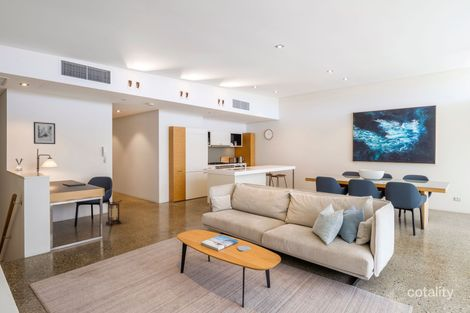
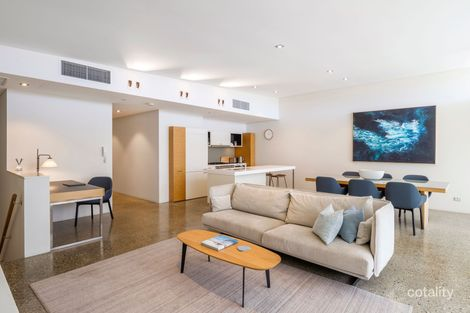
- lantern [104,199,123,227]
- wall art [33,121,56,145]
